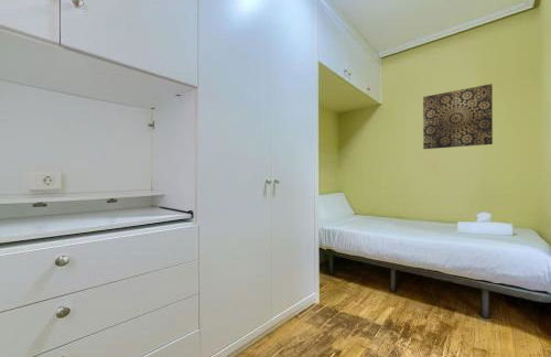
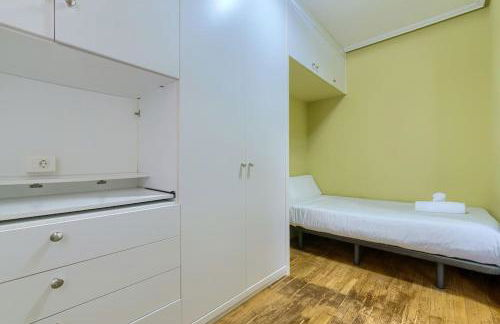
- wall art [422,83,494,150]
